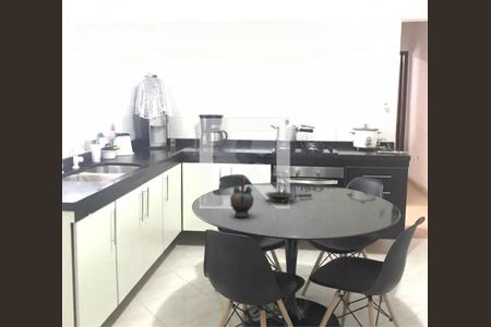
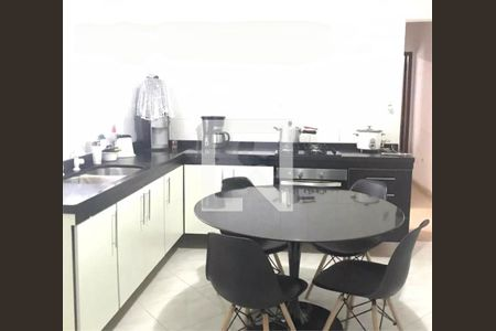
- teapot [229,174,254,218]
- terrarium [264,170,296,204]
